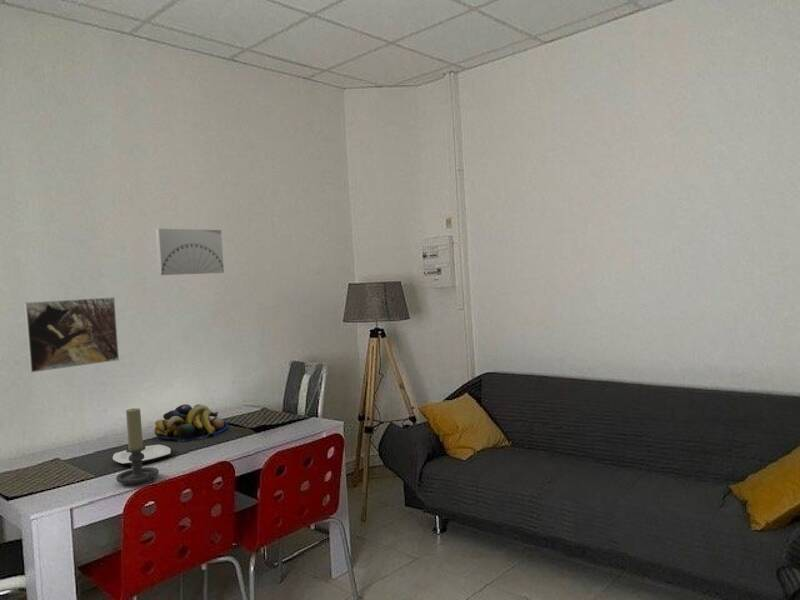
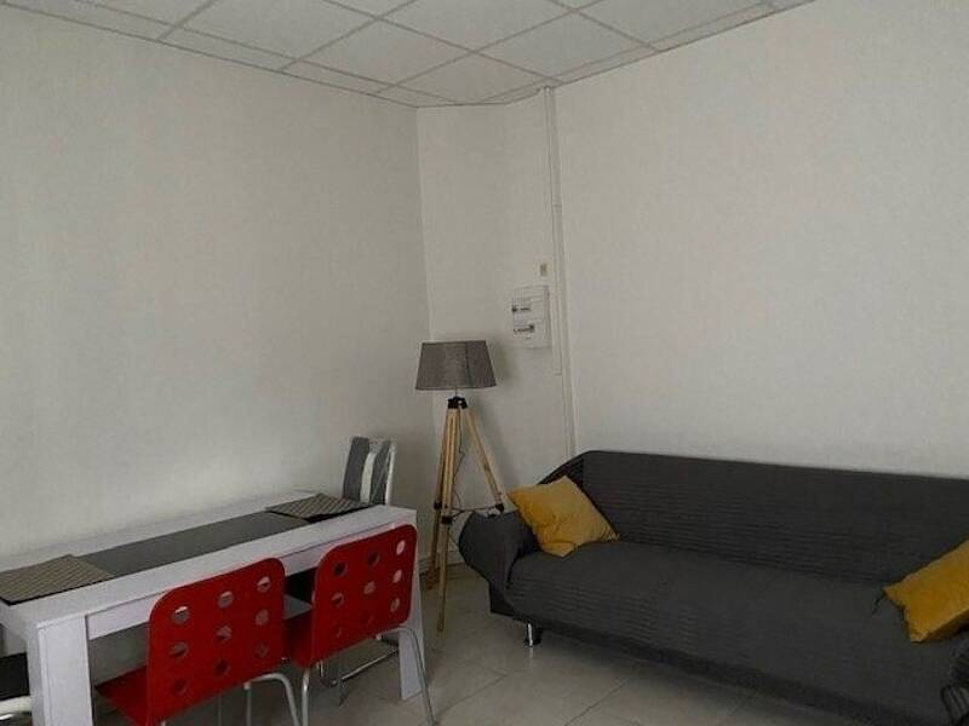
- candle holder [115,407,160,485]
- fruit bowl [153,403,229,442]
- plate [112,444,172,466]
- wall art [155,228,225,276]
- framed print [23,296,120,373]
